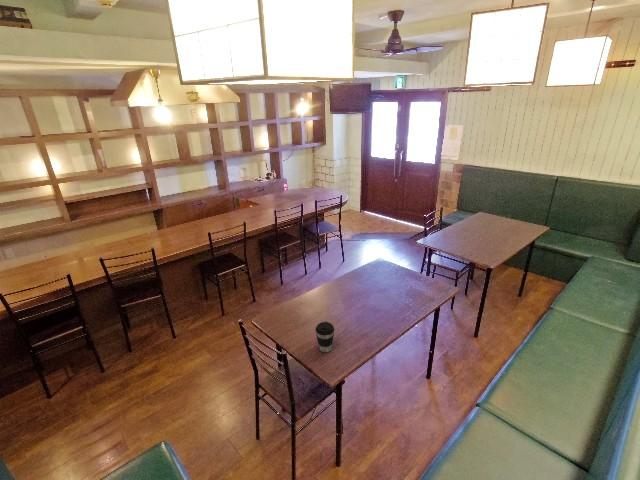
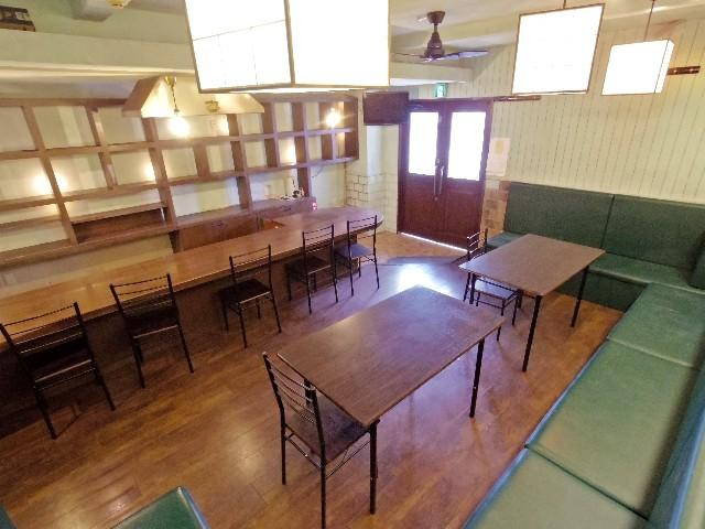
- coffee cup [315,321,335,353]
